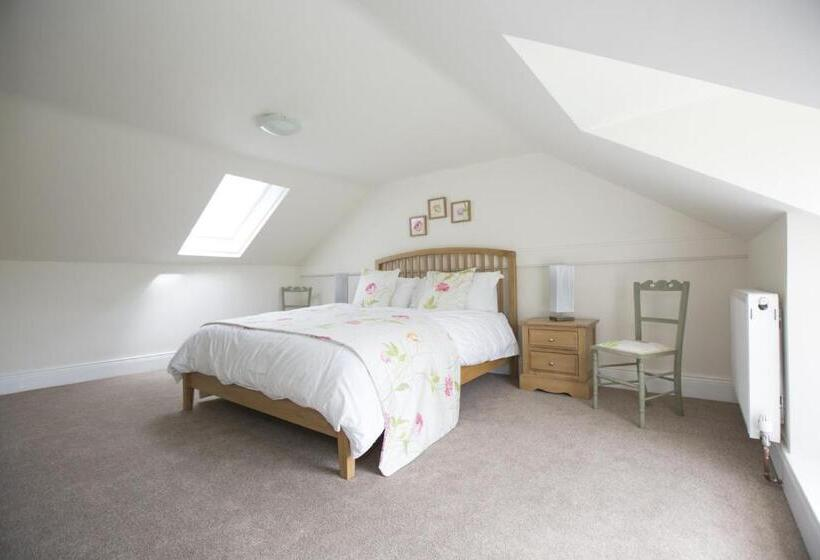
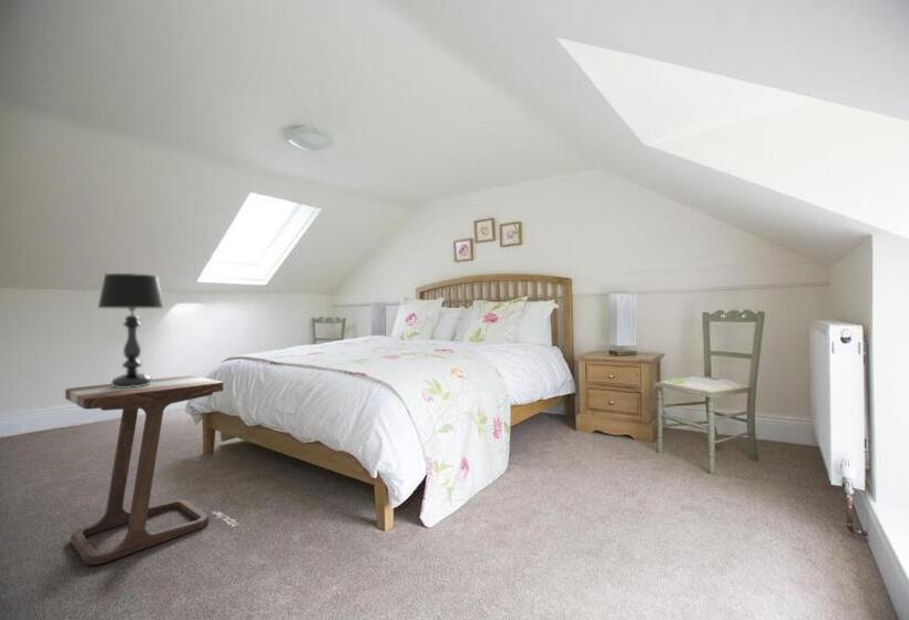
+ table lamp [96,272,165,388]
+ side table [64,374,241,566]
